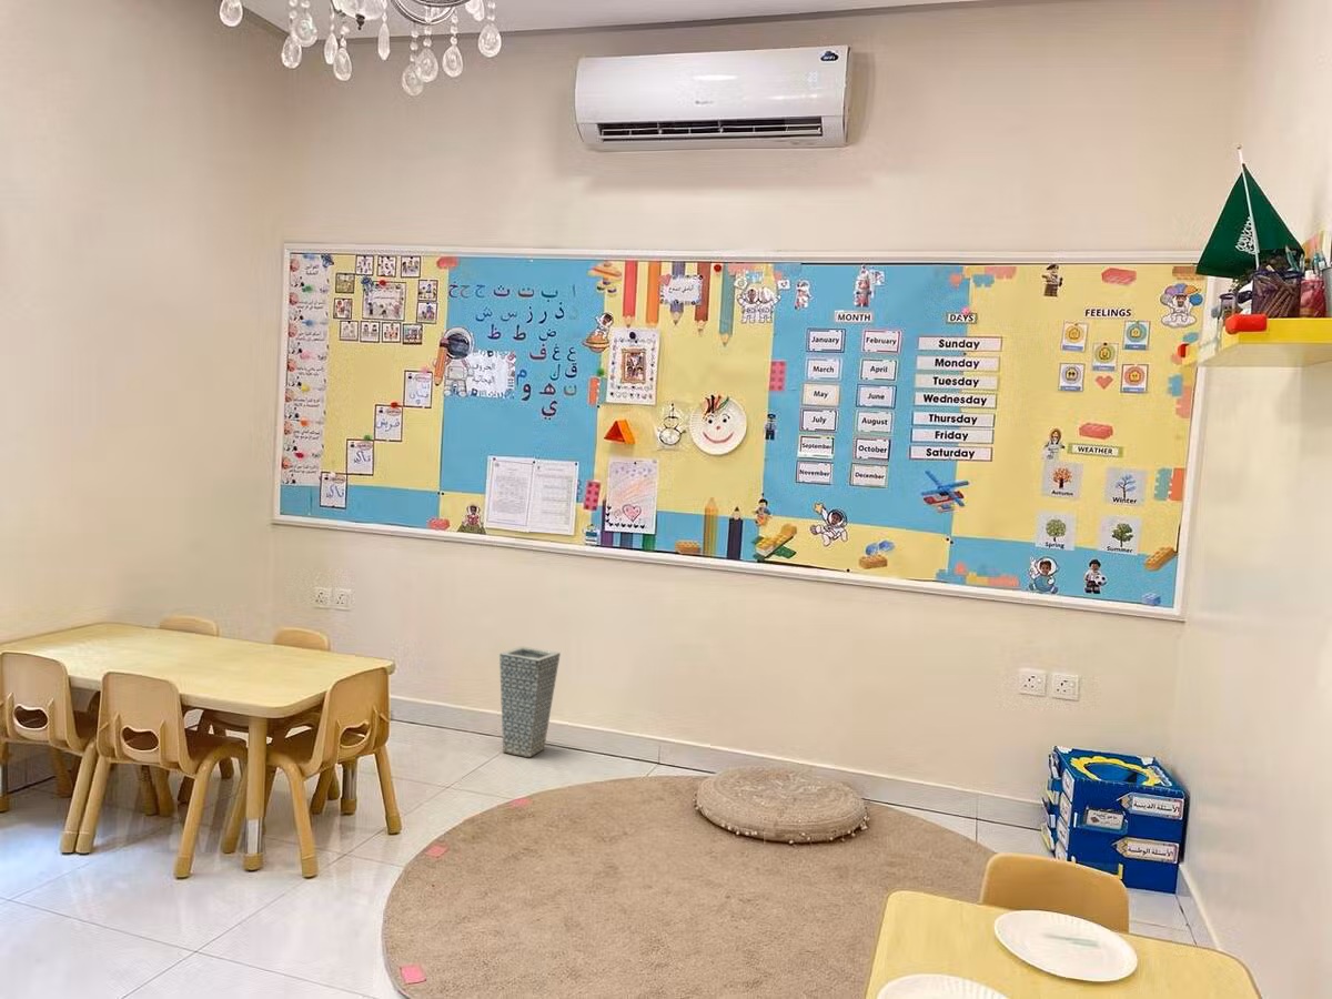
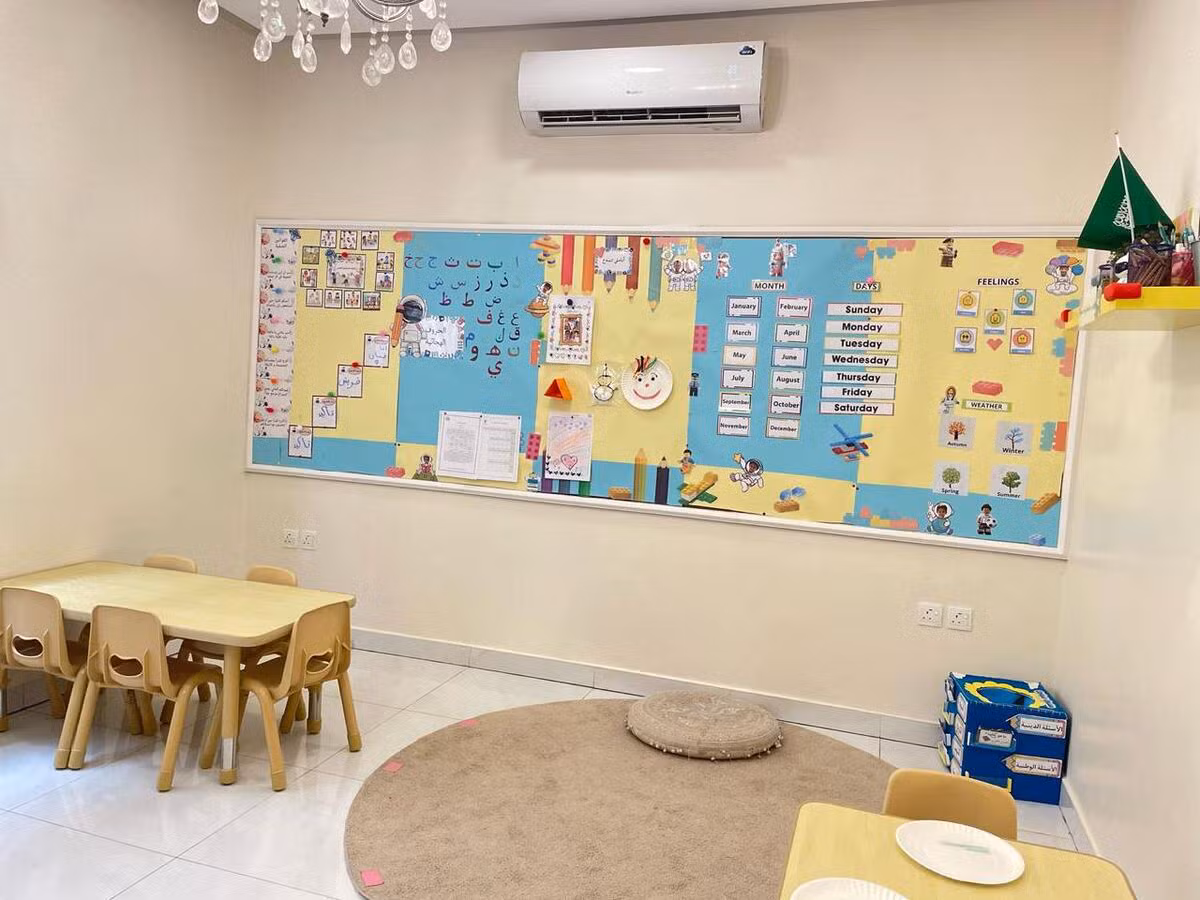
- vase [498,645,562,758]
